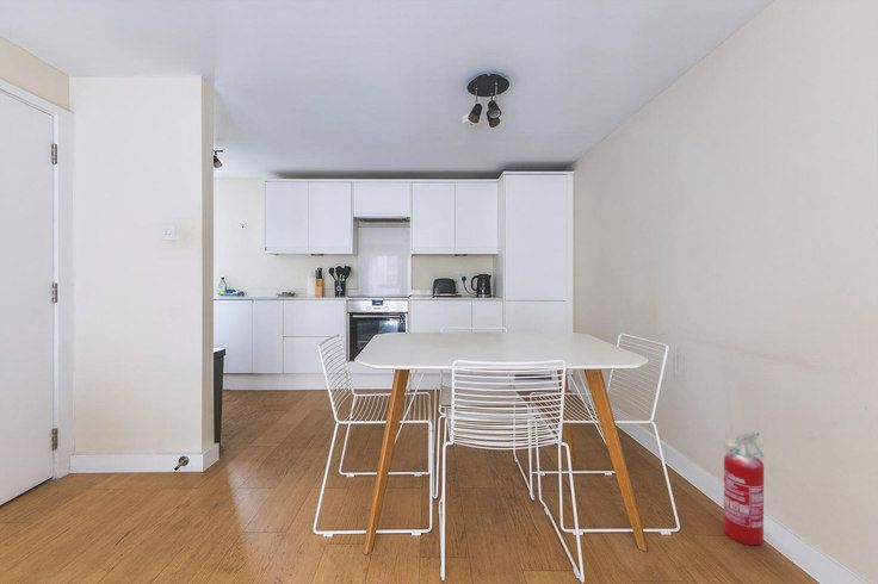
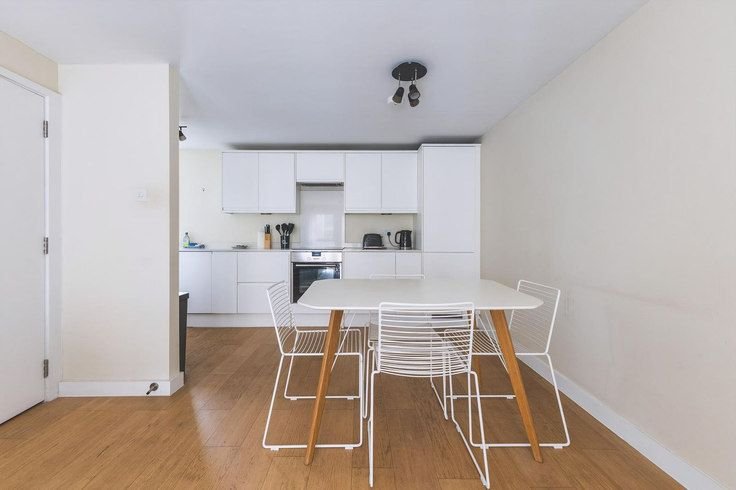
- fire extinguisher [722,430,765,546]
